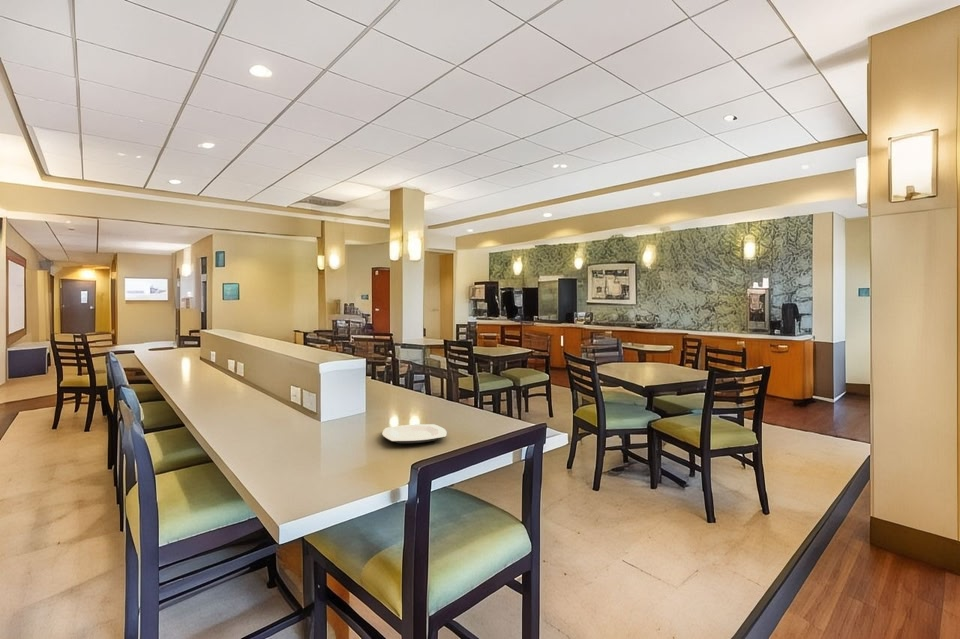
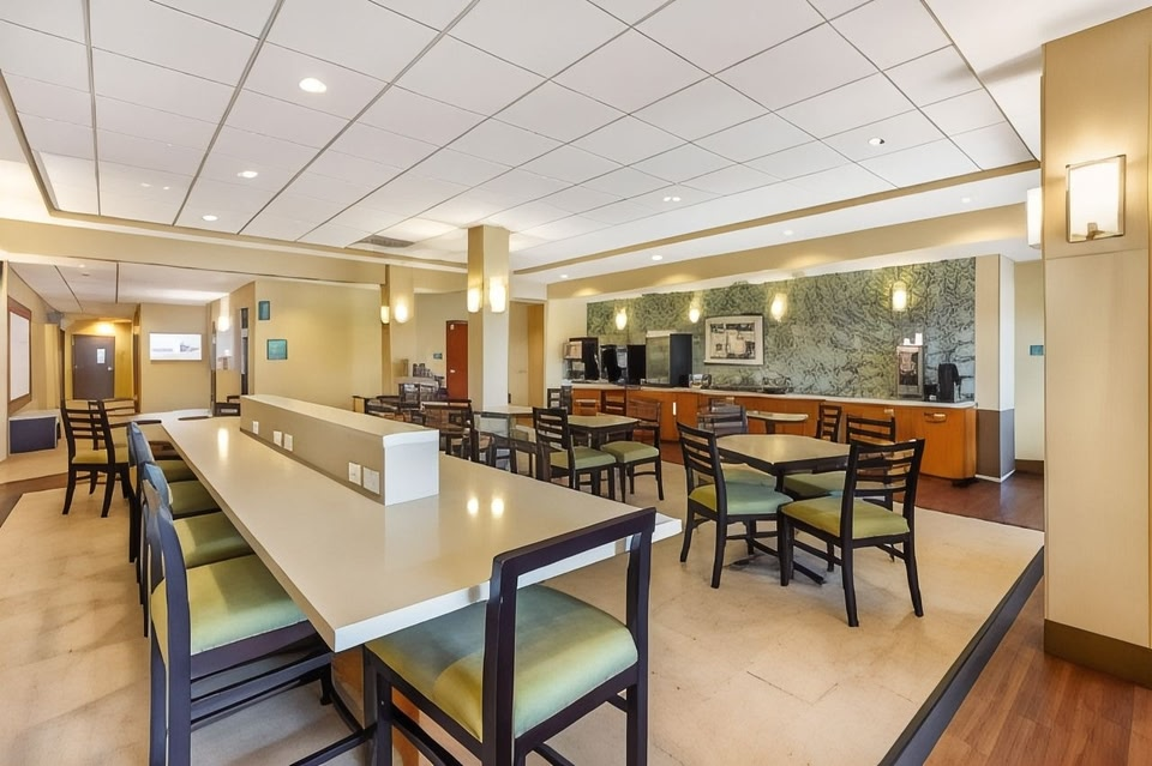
- plate [381,423,447,444]
